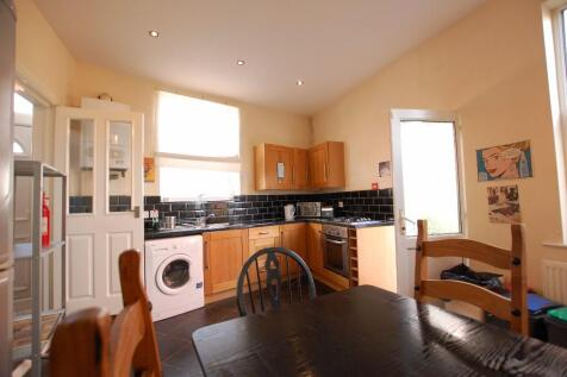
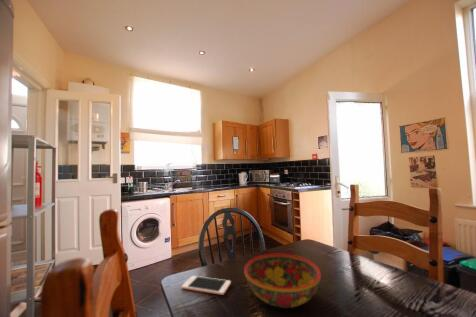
+ bowl [243,253,322,309]
+ cell phone [180,275,232,296]
